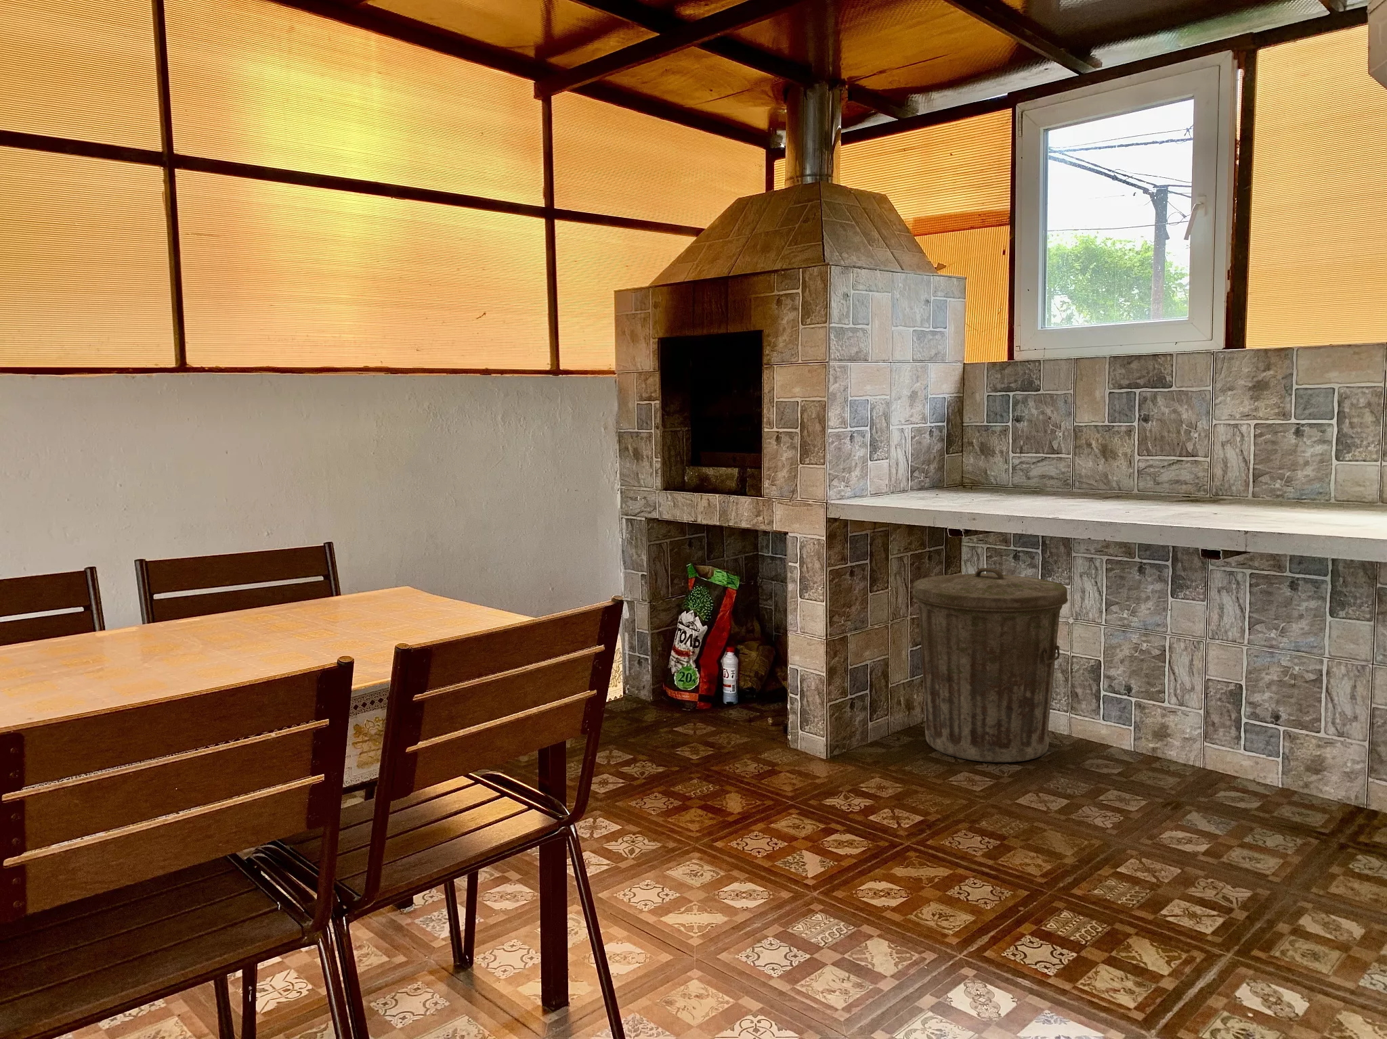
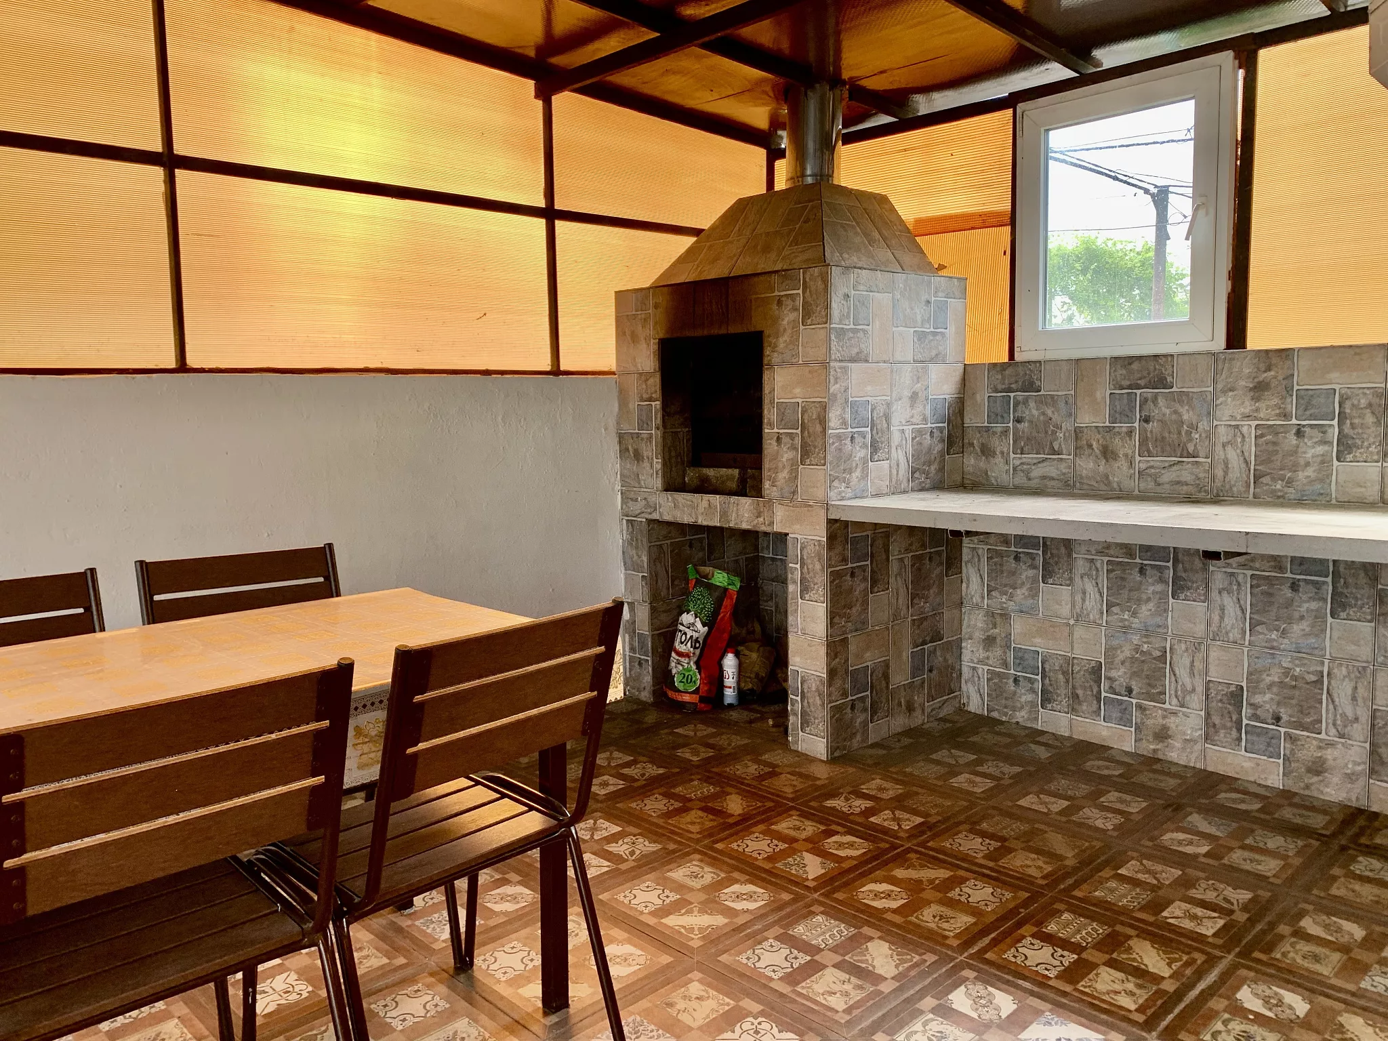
- trash can [911,566,1069,763]
